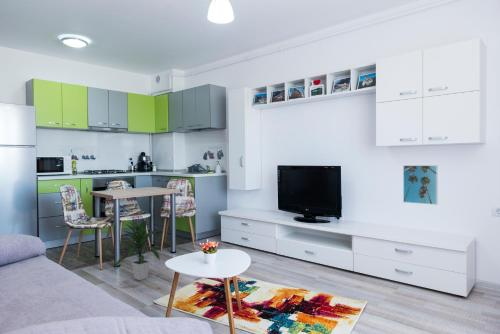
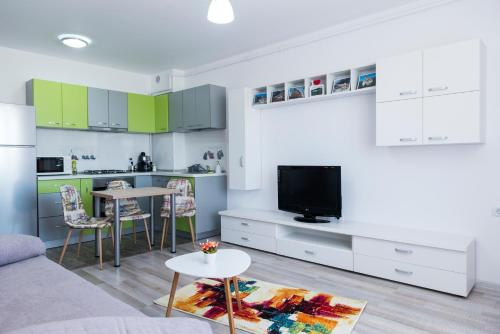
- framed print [402,164,439,206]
- indoor plant [112,218,165,281]
